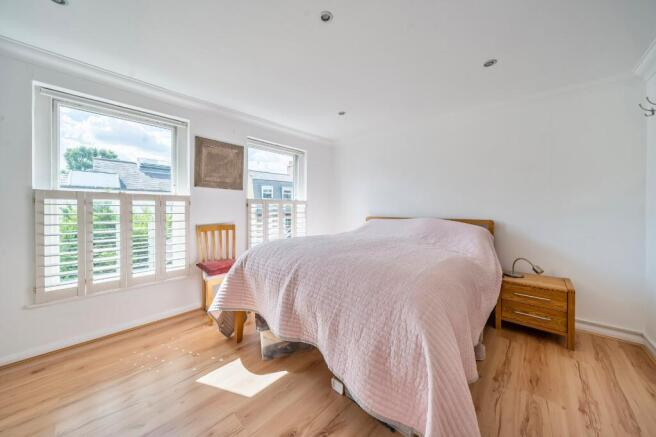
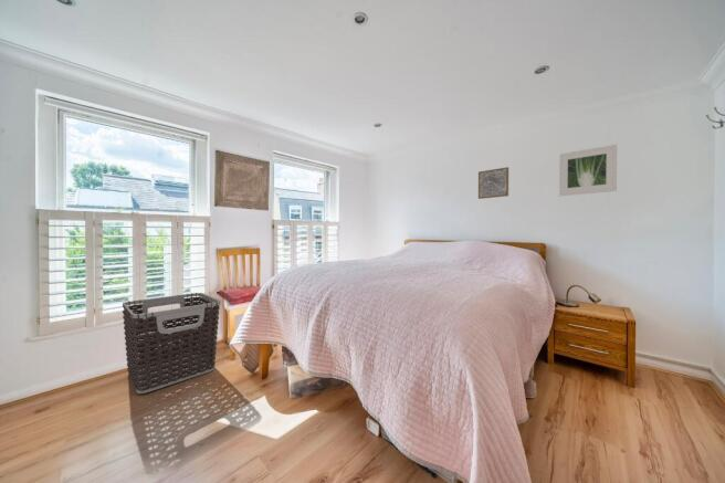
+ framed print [558,143,618,197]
+ clothes hamper [122,292,221,395]
+ wall art [477,166,509,200]
